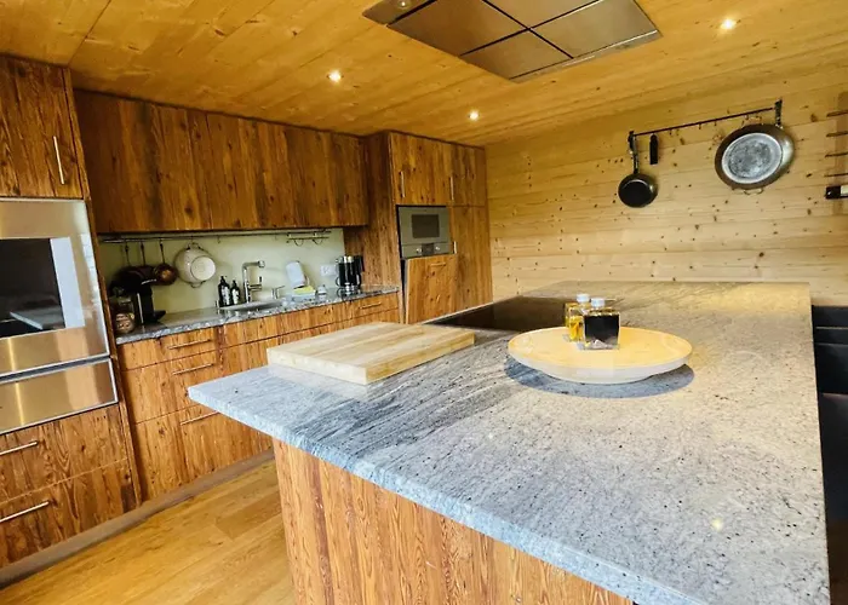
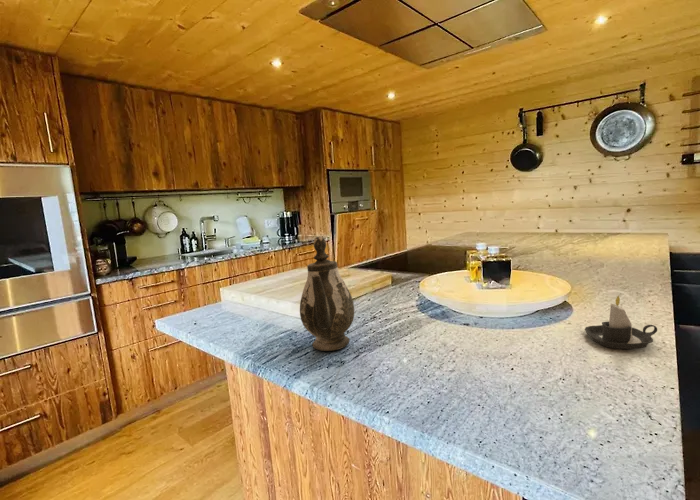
+ teapot [299,236,355,352]
+ candle [584,294,658,350]
